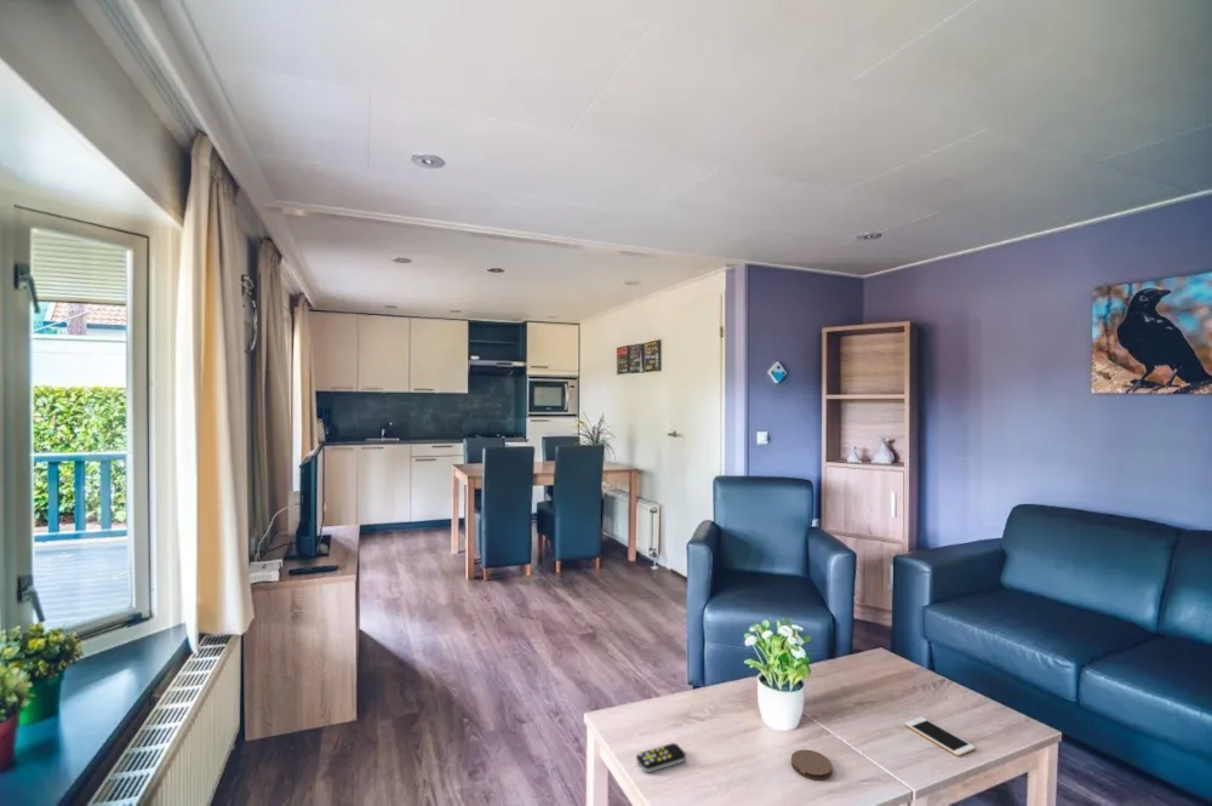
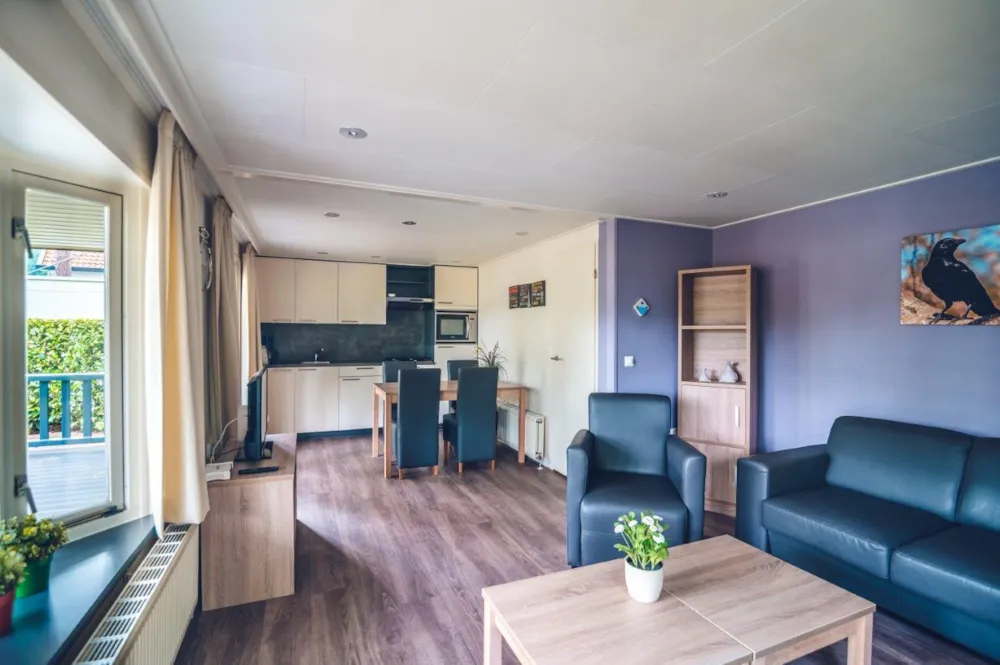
- cell phone [903,715,977,758]
- remote control [635,742,687,773]
- coaster [790,749,833,782]
